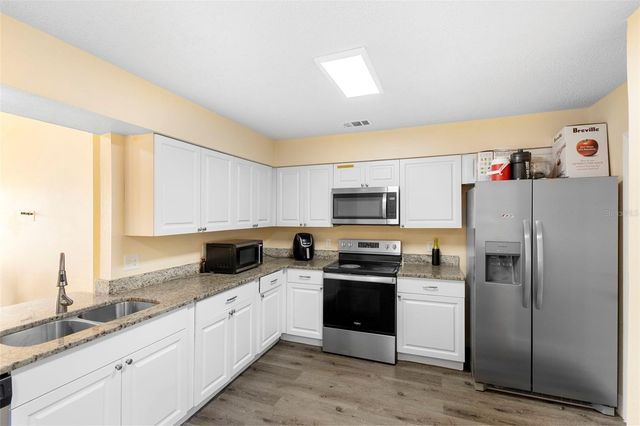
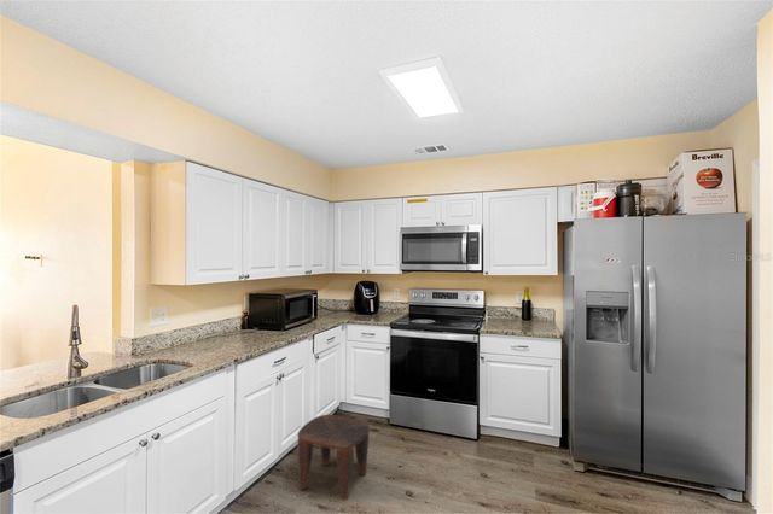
+ stool [296,414,371,501]
